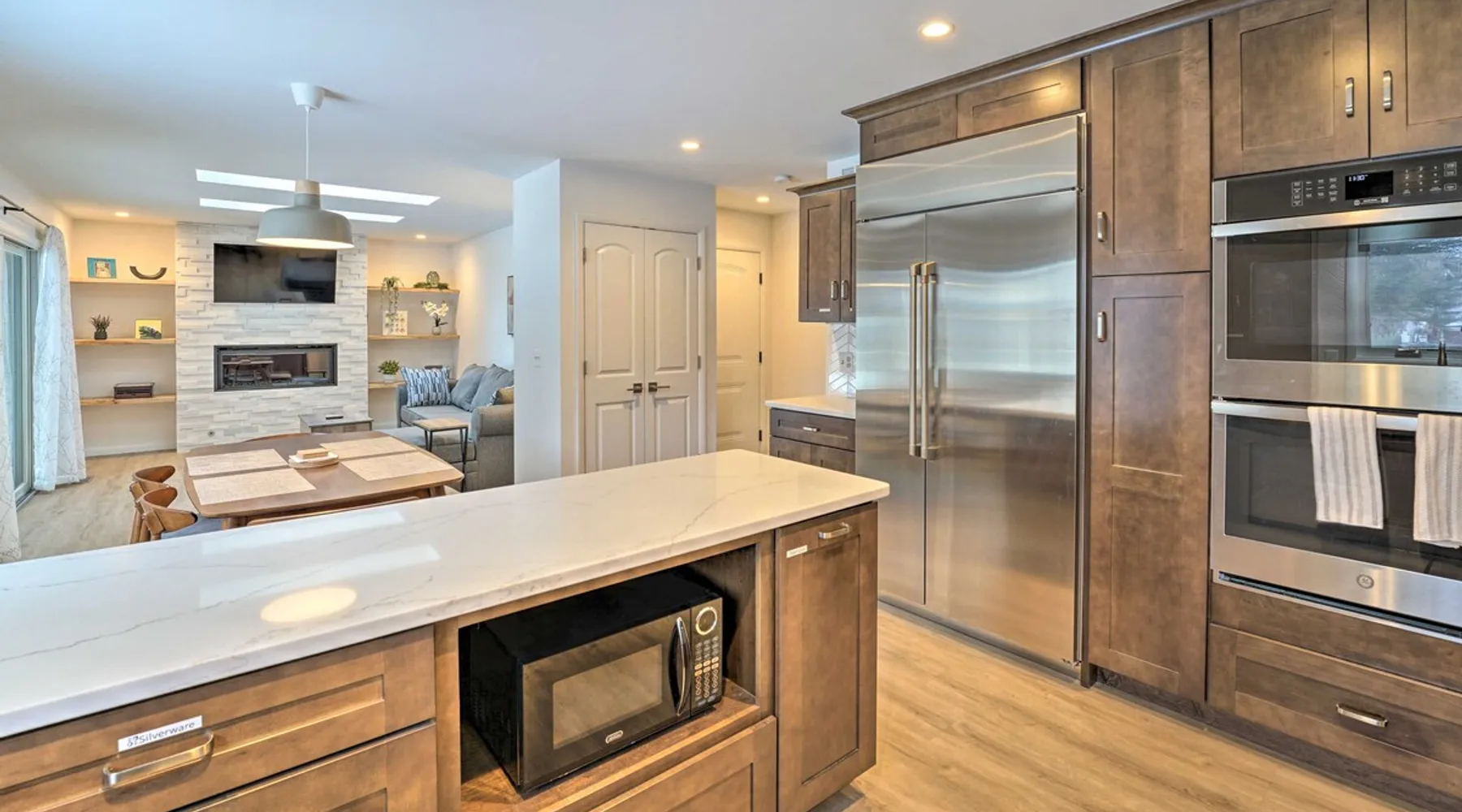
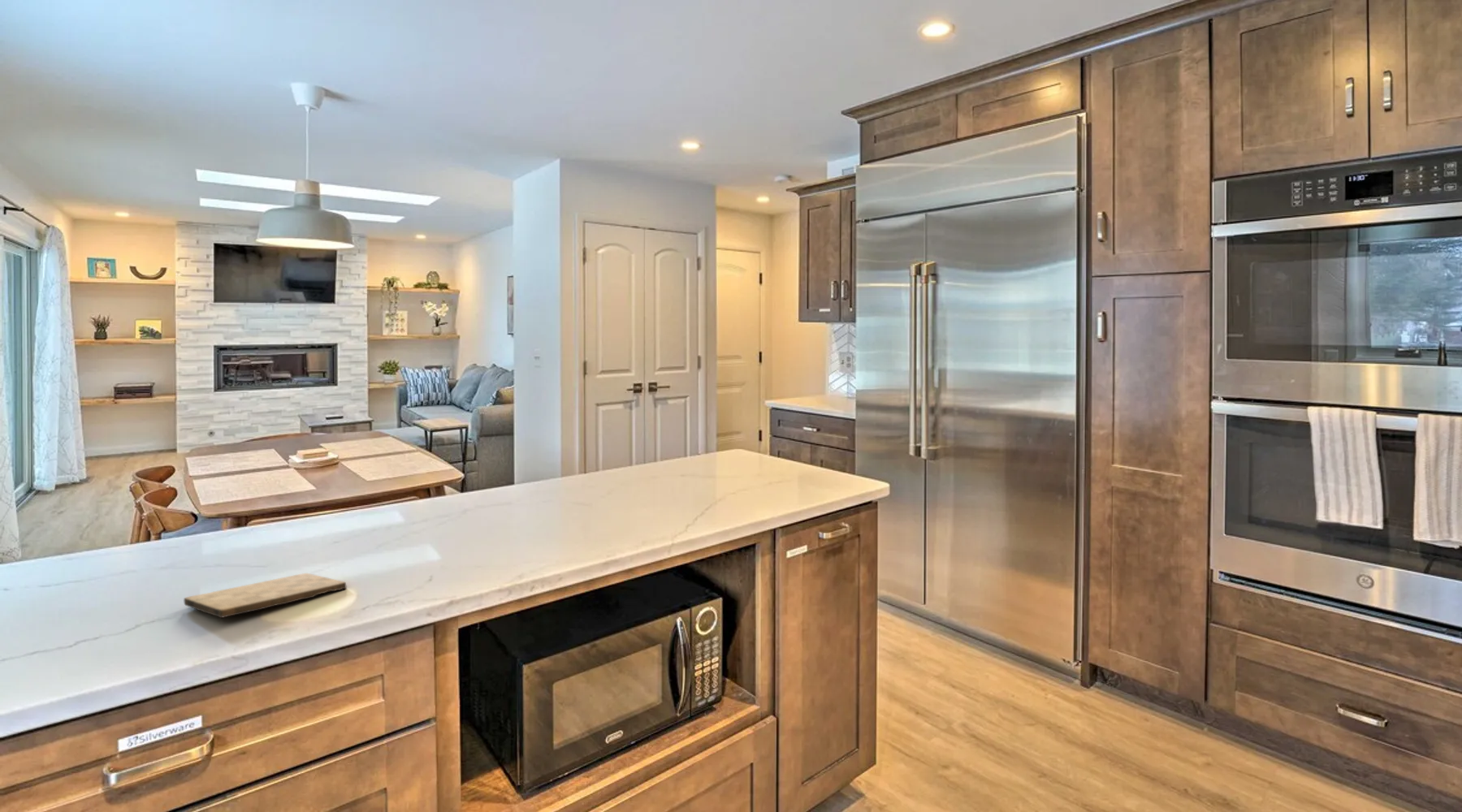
+ cutting board [183,572,348,619]
